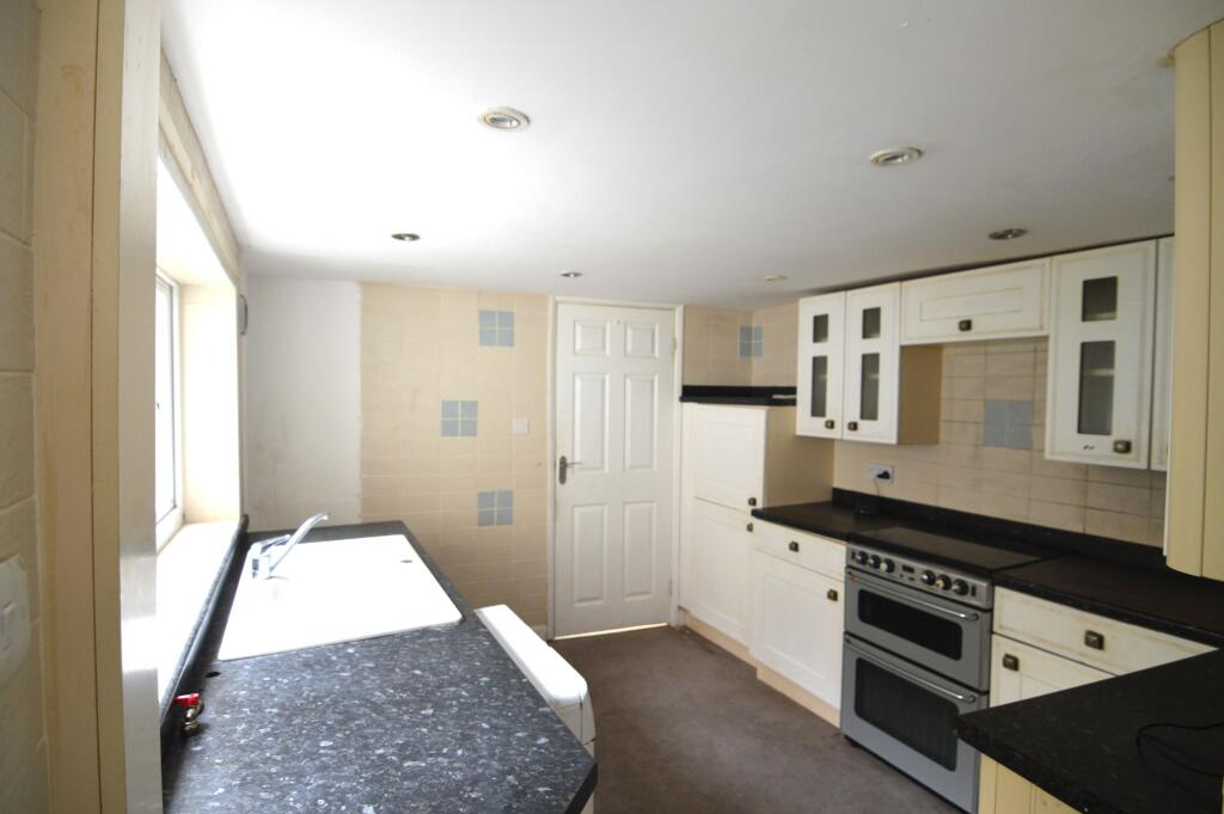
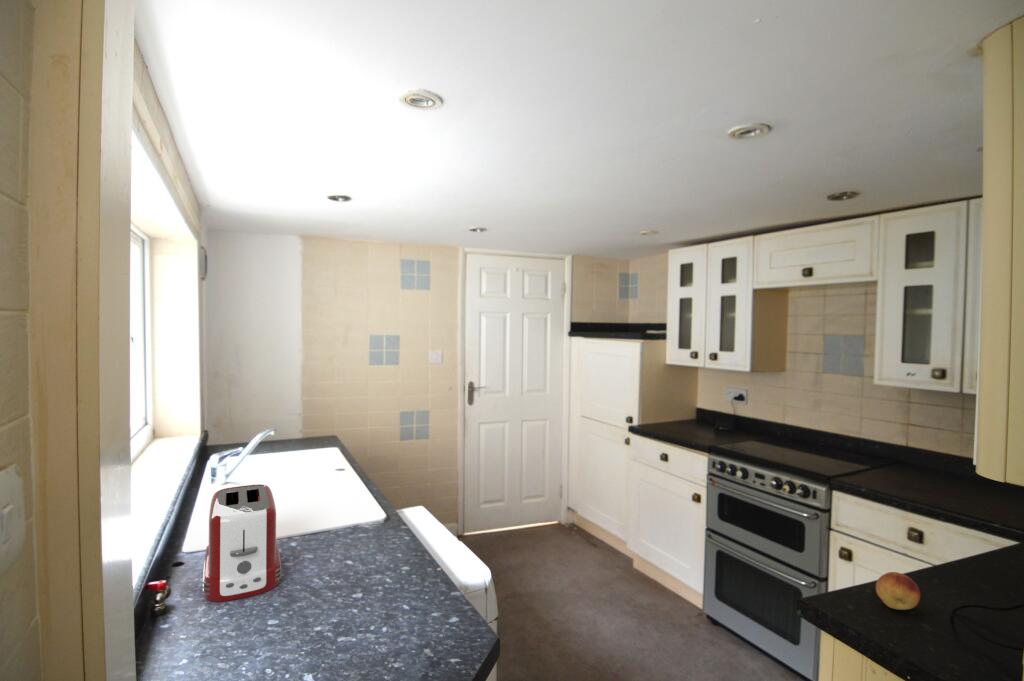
+ toaster [201,483,282,603]
+ fruit [875,571,921,611]
